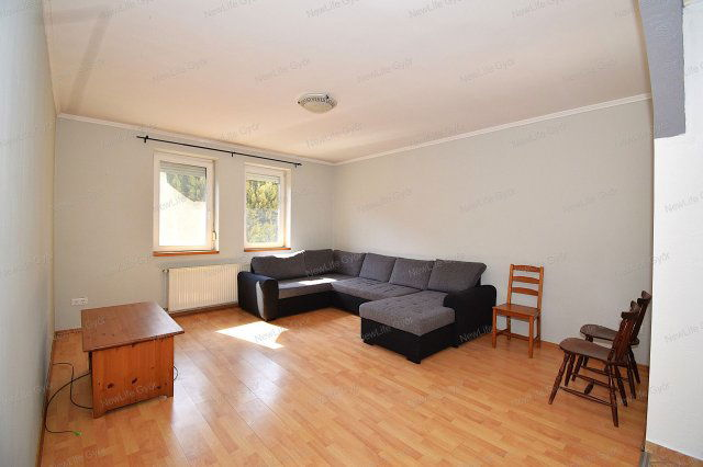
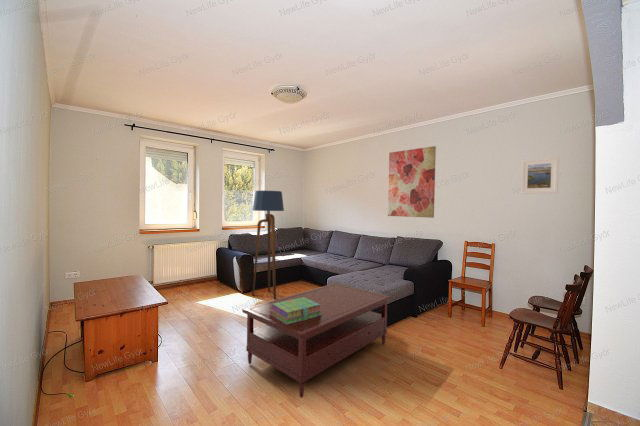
+ coffee table [241,282,392,399]
+ stack of books [270,297,322,325]
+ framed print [520,156,560,195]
+ wall art [387,145,437,219]
+ floor lamp [251,190,285,299]
